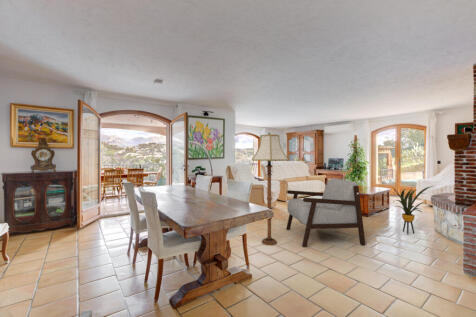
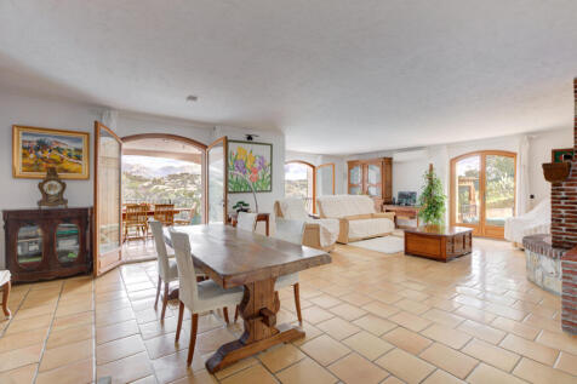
- house plant [391,185,435,235]
- armchair [285,177,366,248]
- floor lamp [251,131,290,246]
